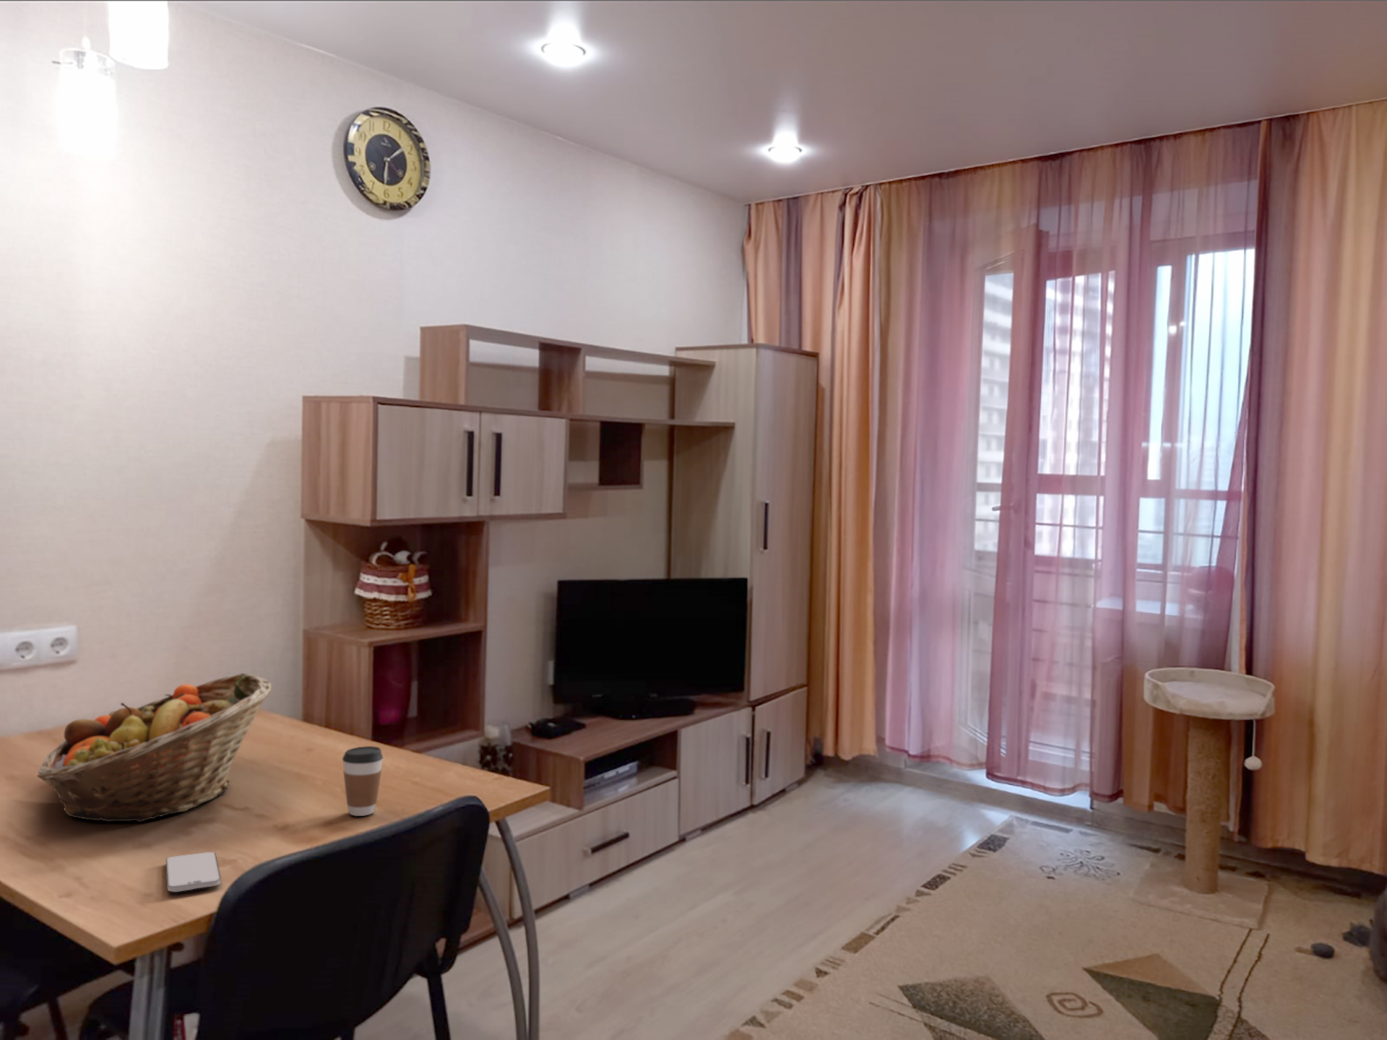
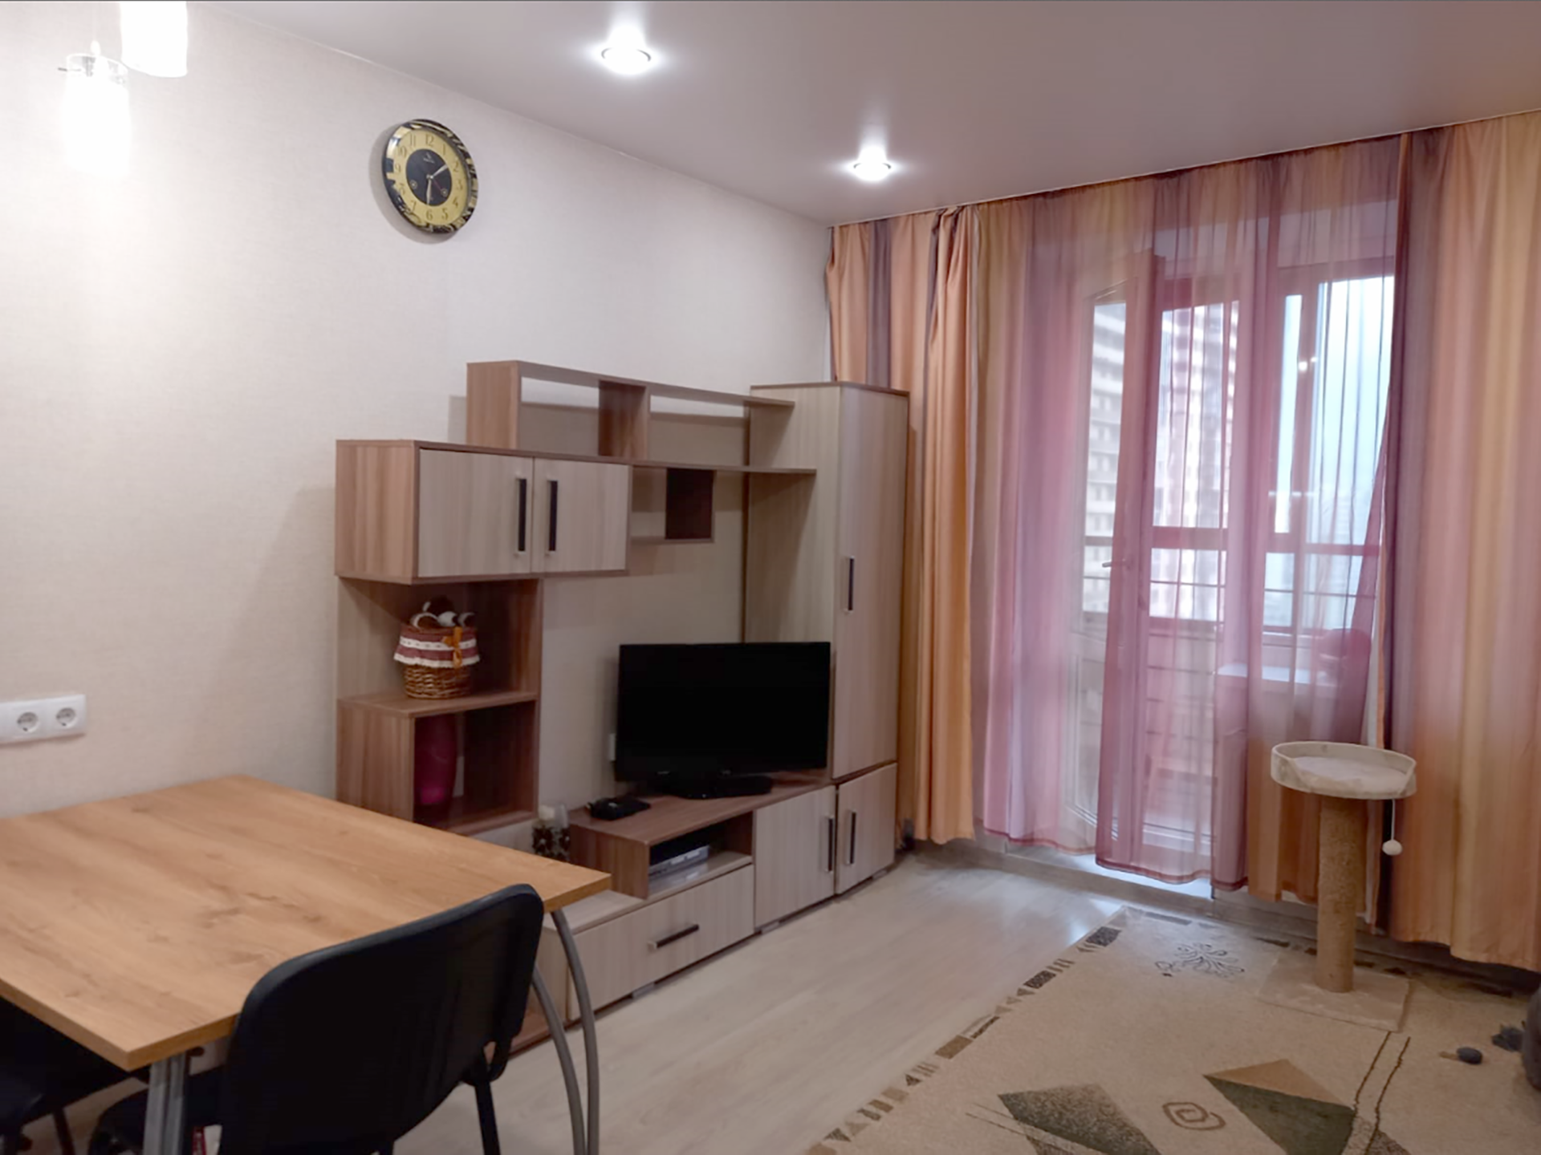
- fruit basket [36,672,273,823]
- coffee cup [342,745,383,817]
- smartphone [165,851,221,893]
